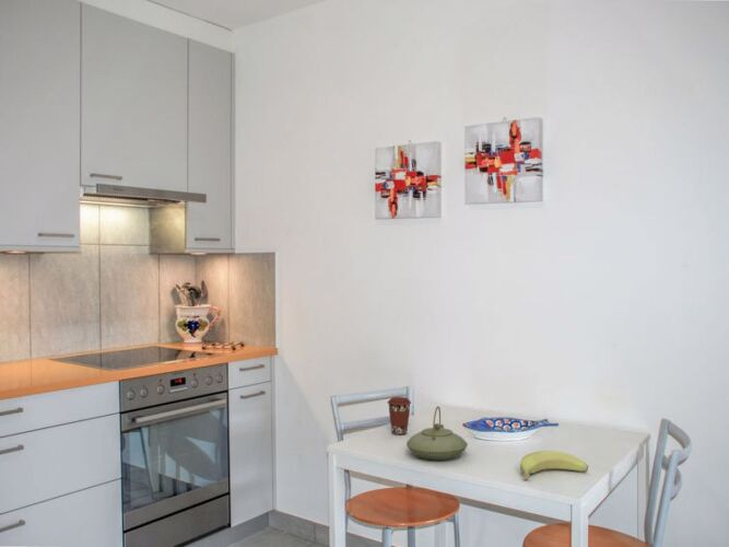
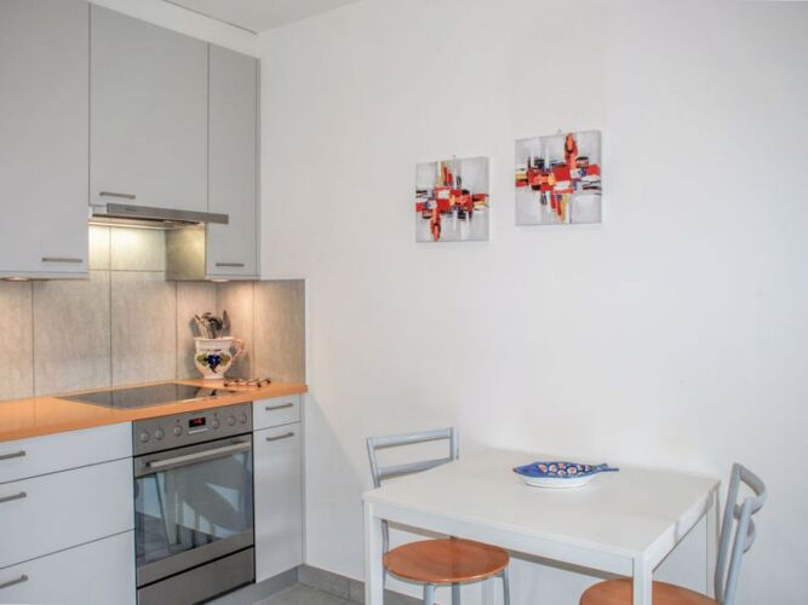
- banana [519,450,589,480]
- coffee cup [387,396,412,435]
- teapot [405,405,469,461]
